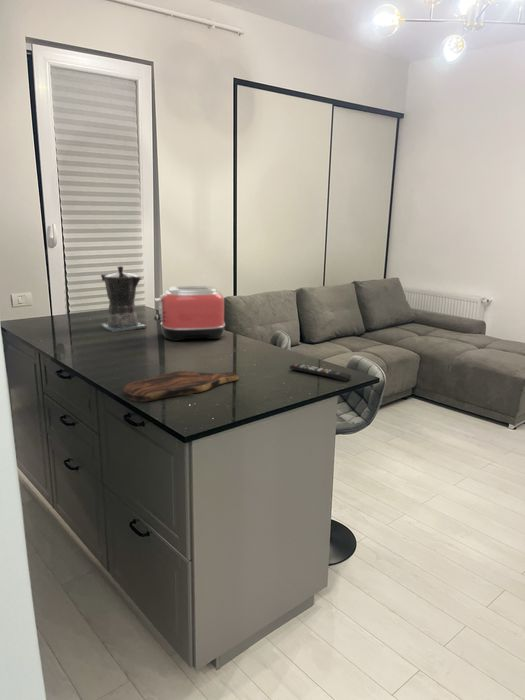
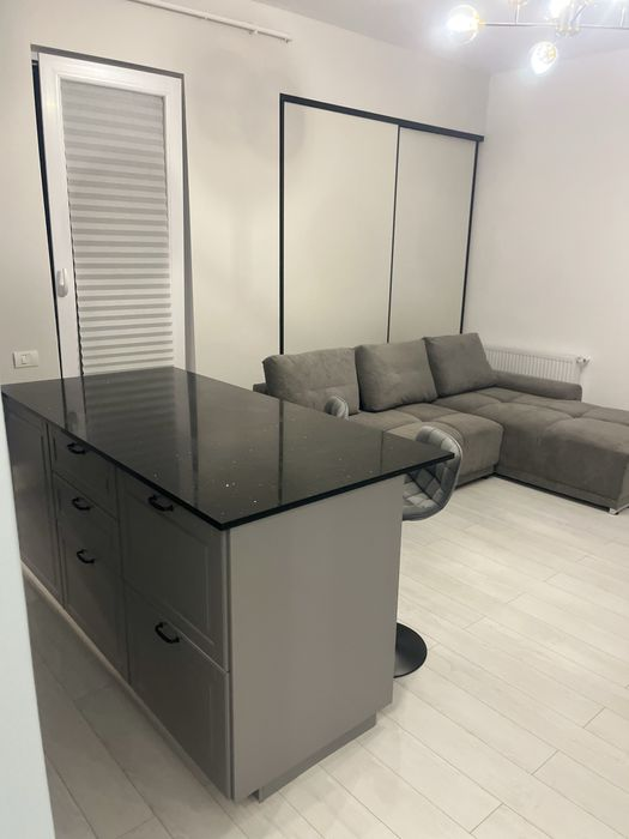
- toaster [153,285,226,342]
- remote control [289,363,352,383]
- cutting board [122,370,239,403]
- coffee maker [100,265,147,333]
